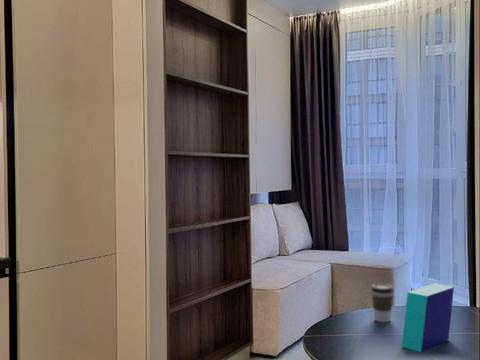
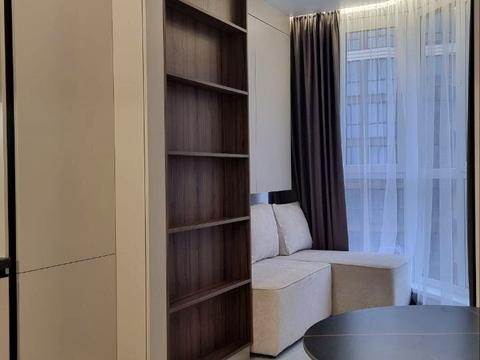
- coffee cup [370,283,395,323]
- book [401,283,455,353]
